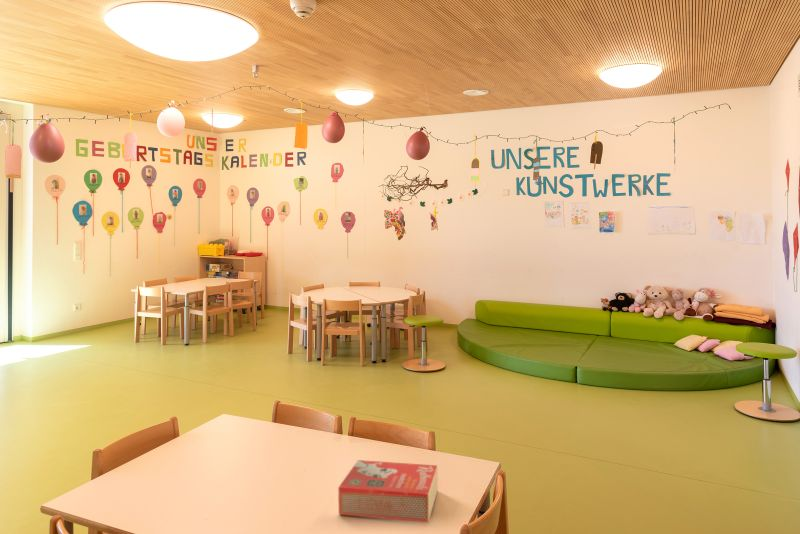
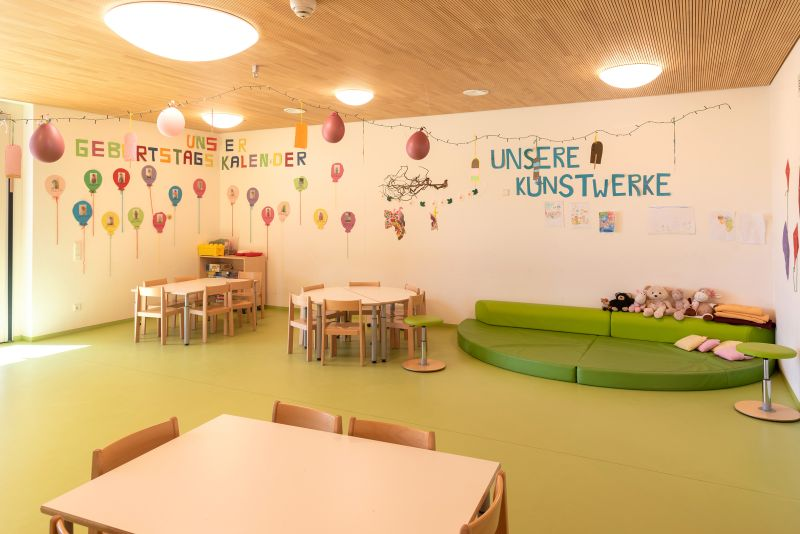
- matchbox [337,459,439,523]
